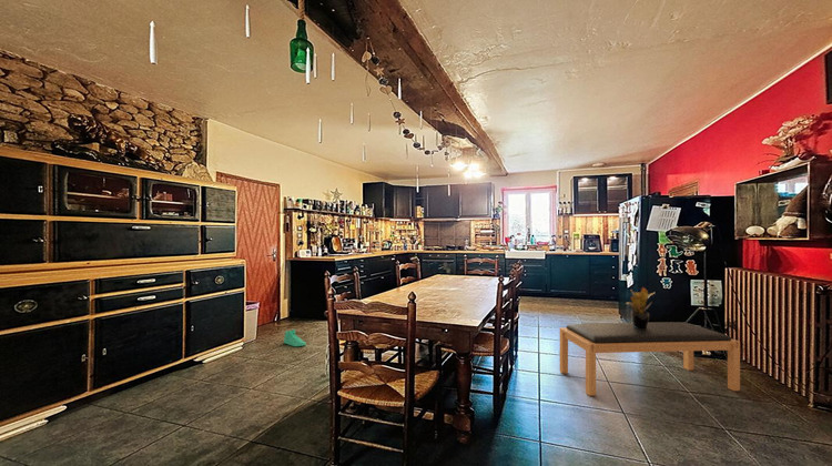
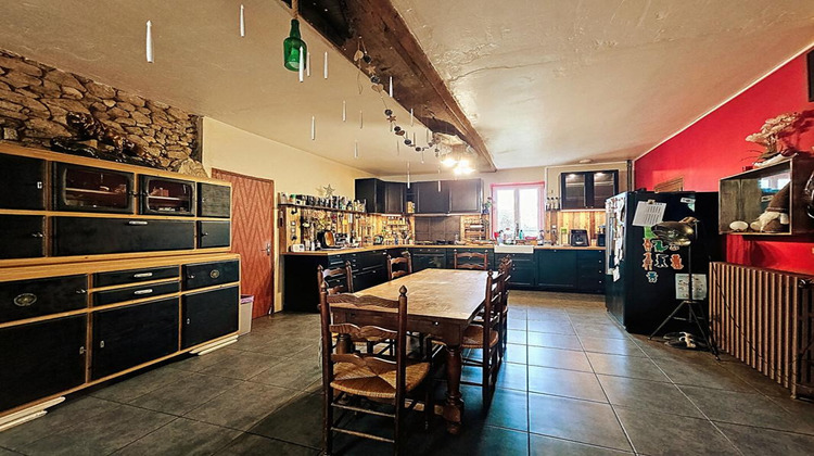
- shoe [283,328,307,347]
- bench [559,321,741,397]
- potted plant [625,286,656,328]
